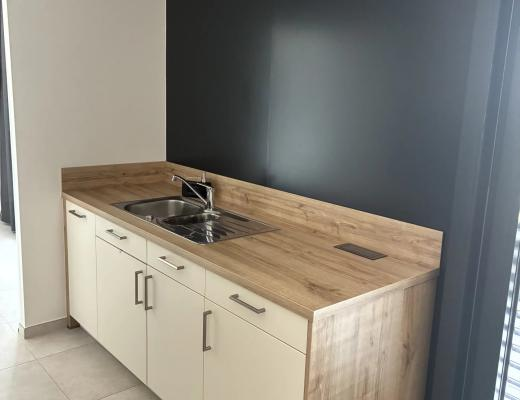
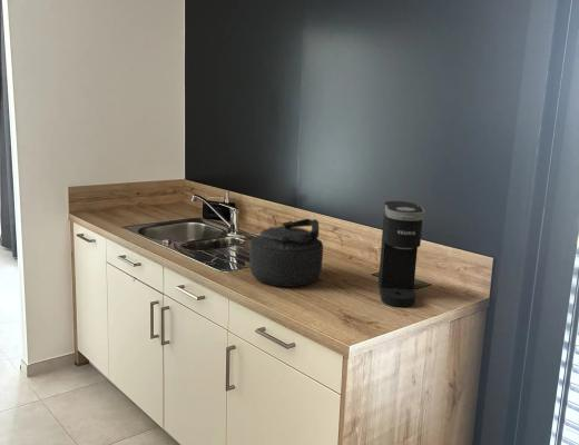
+ coffee maker [377,200,426,308]
+ kettle [248,218,324,288]
